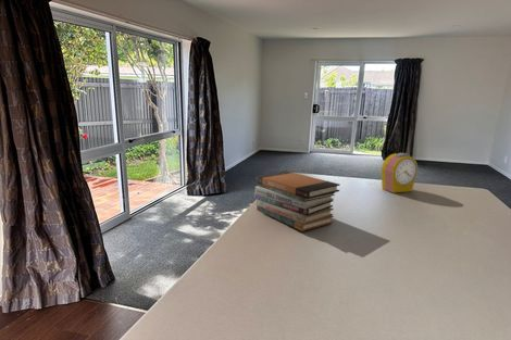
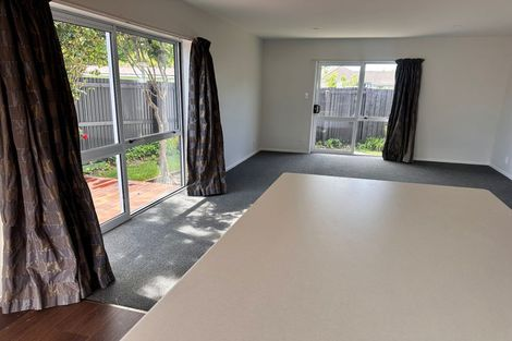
- alarm clock [381,152,419,193]
- book stack [253,169,341,232]
